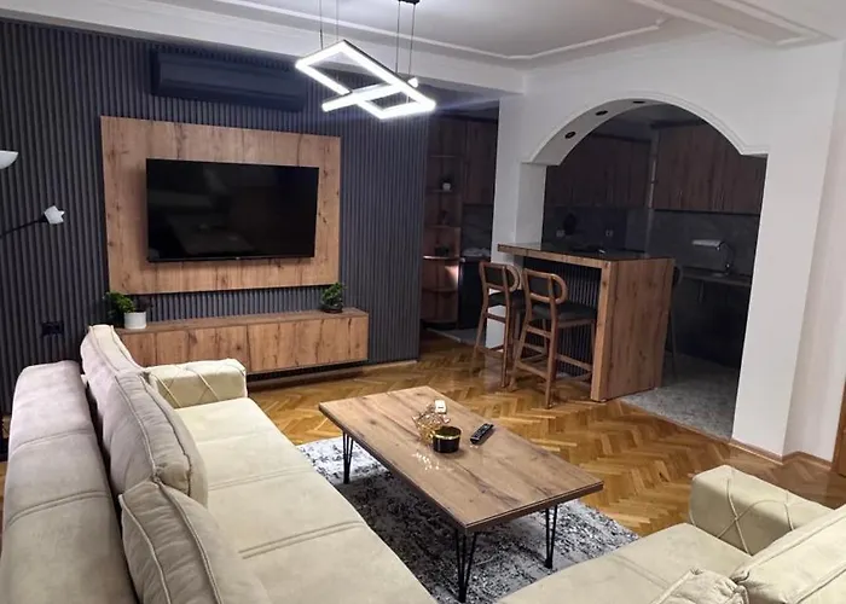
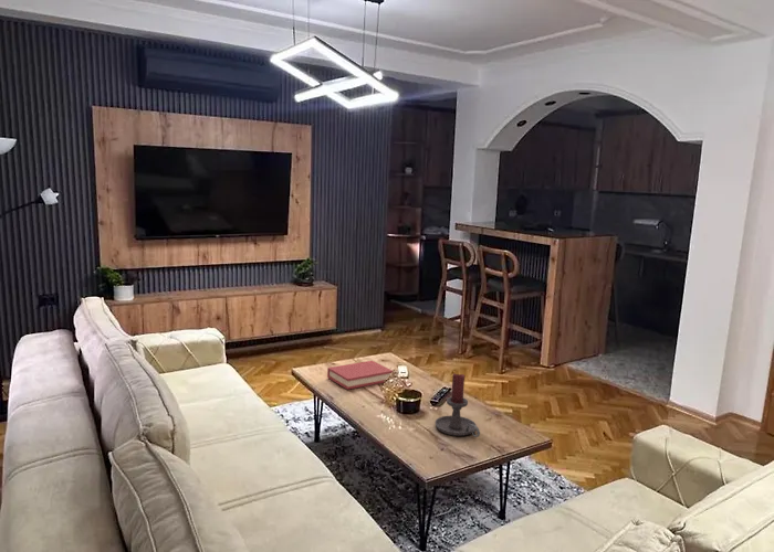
+ candle holder [435,372,481,438]
+ hardback book [326,360,394,391]
